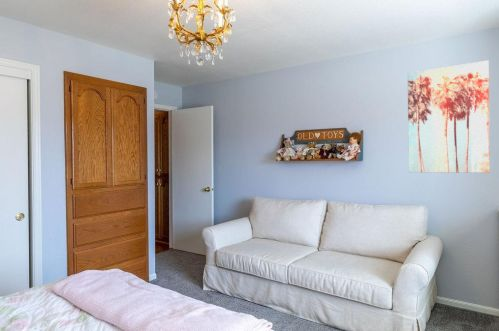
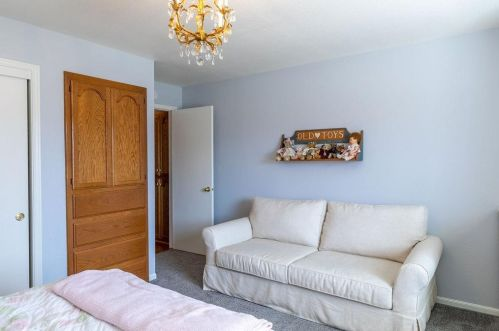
- wall art [407,59,491,174]
